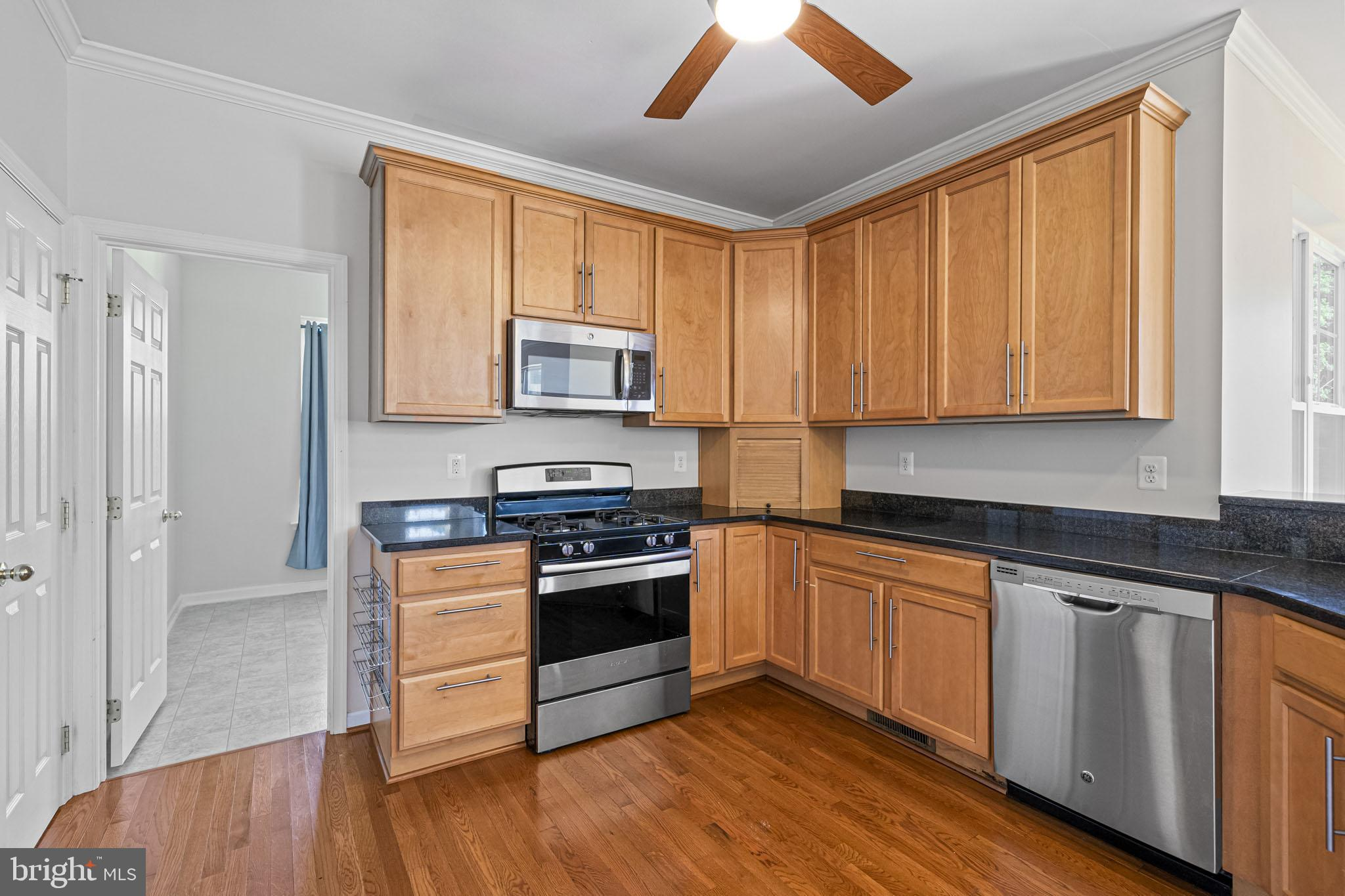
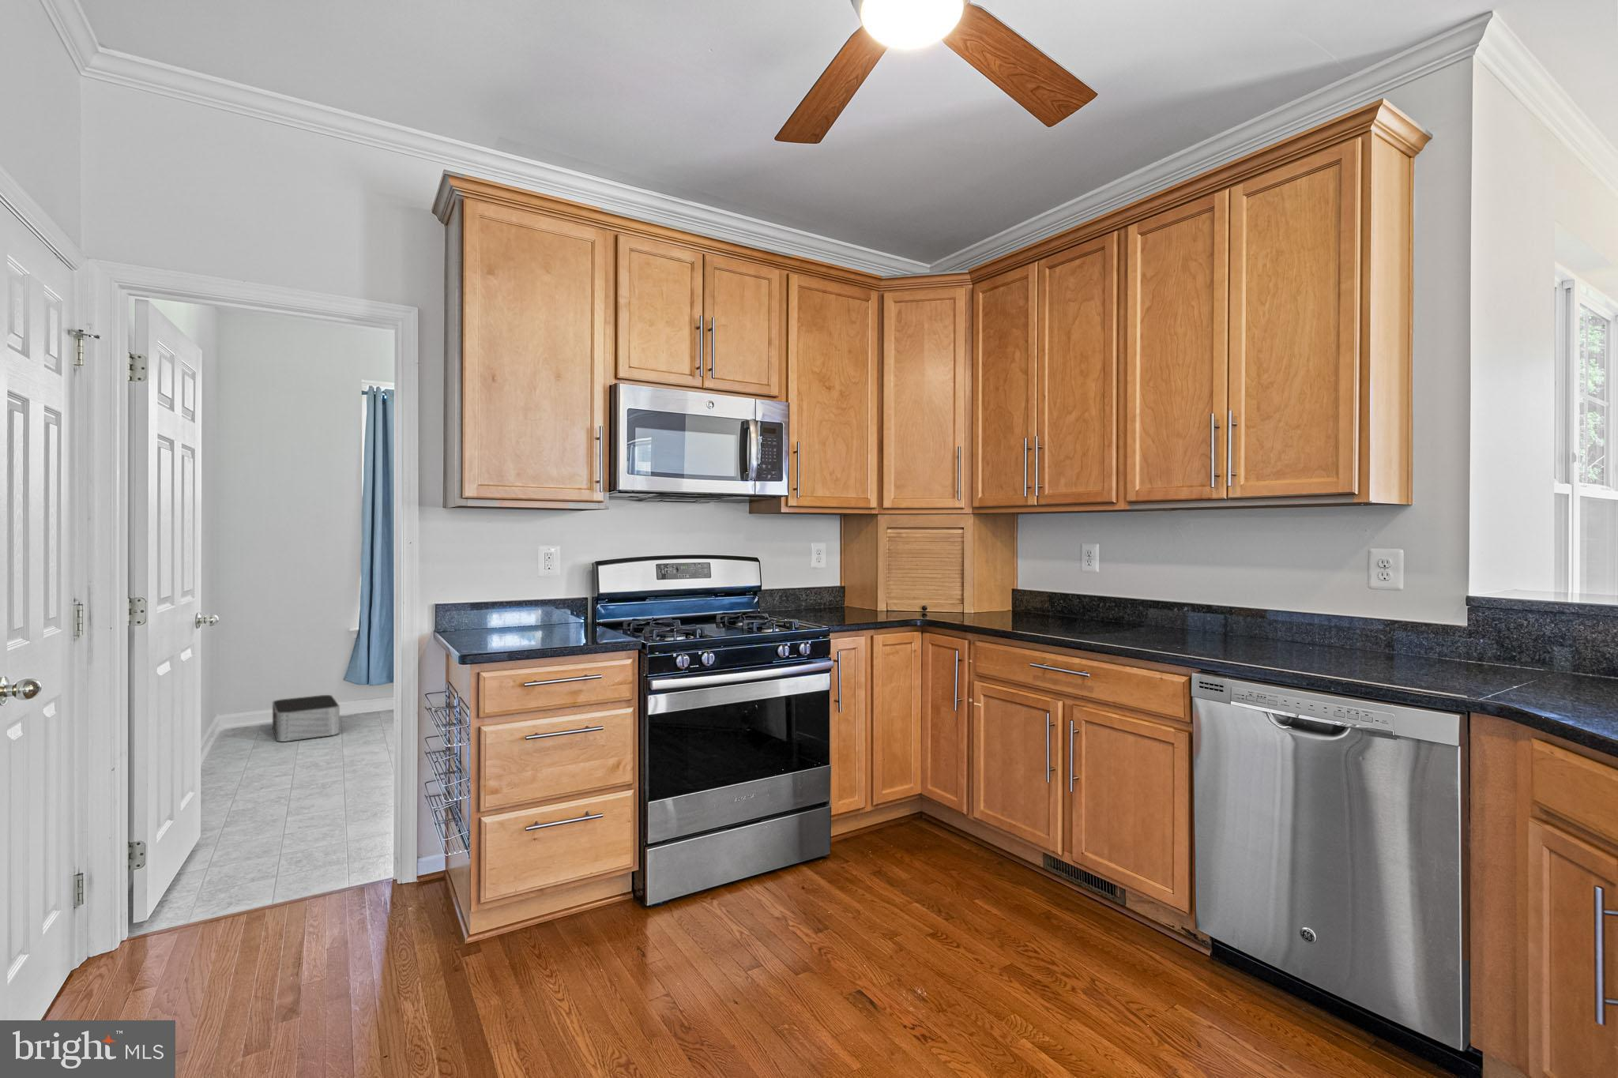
+ storage bin [272,694,340,742]
